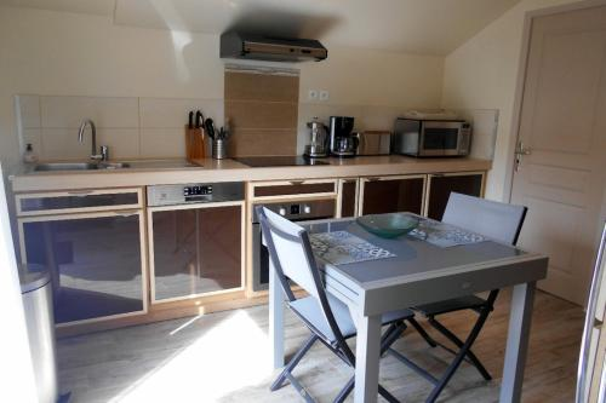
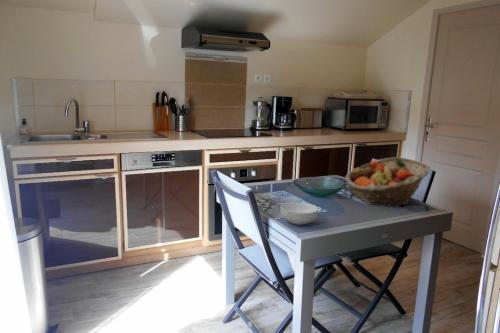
+ fruit basket [344,156,432,208]
+ cereal bowl [279,201,319,226]
